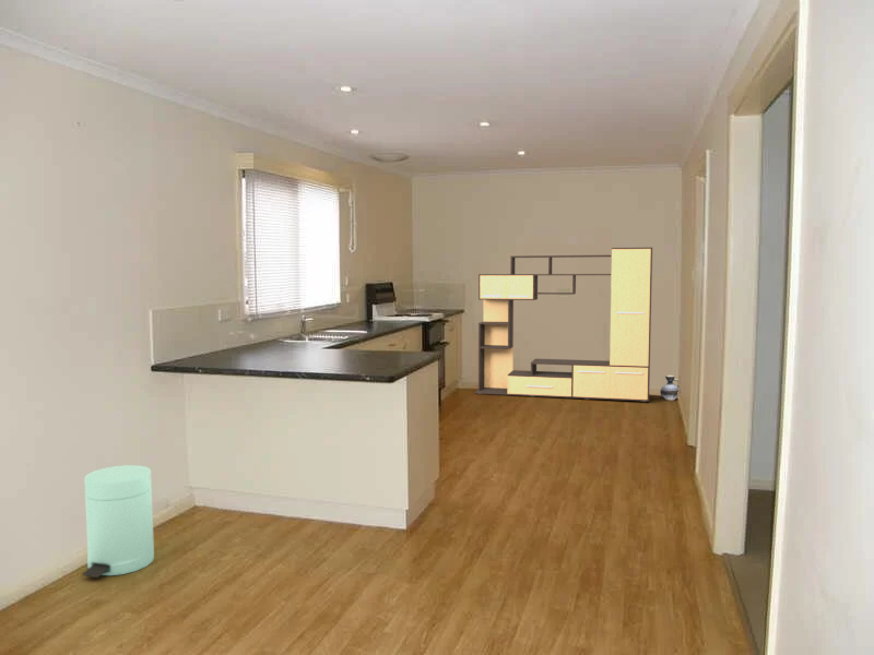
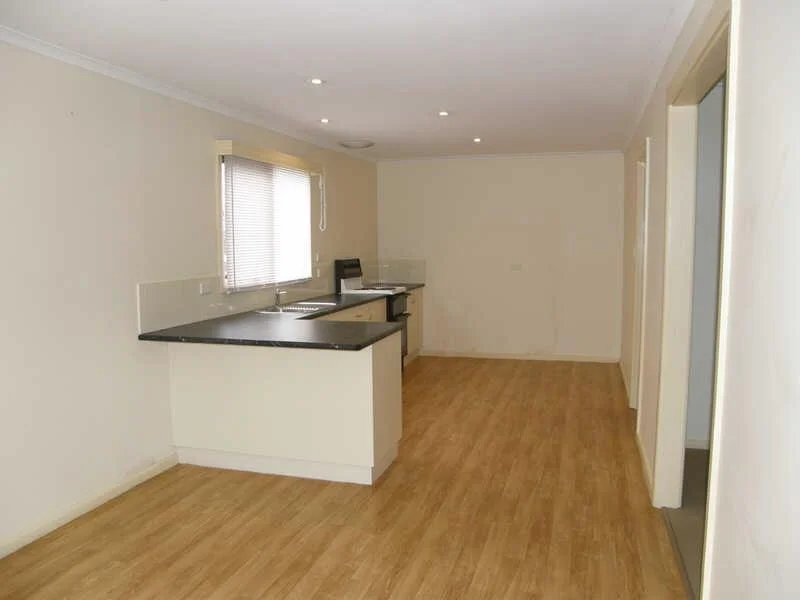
- ceramic jug [659,374,680,402]
- media console [474,247,653,403]
- trash can [81,464,155,579]
